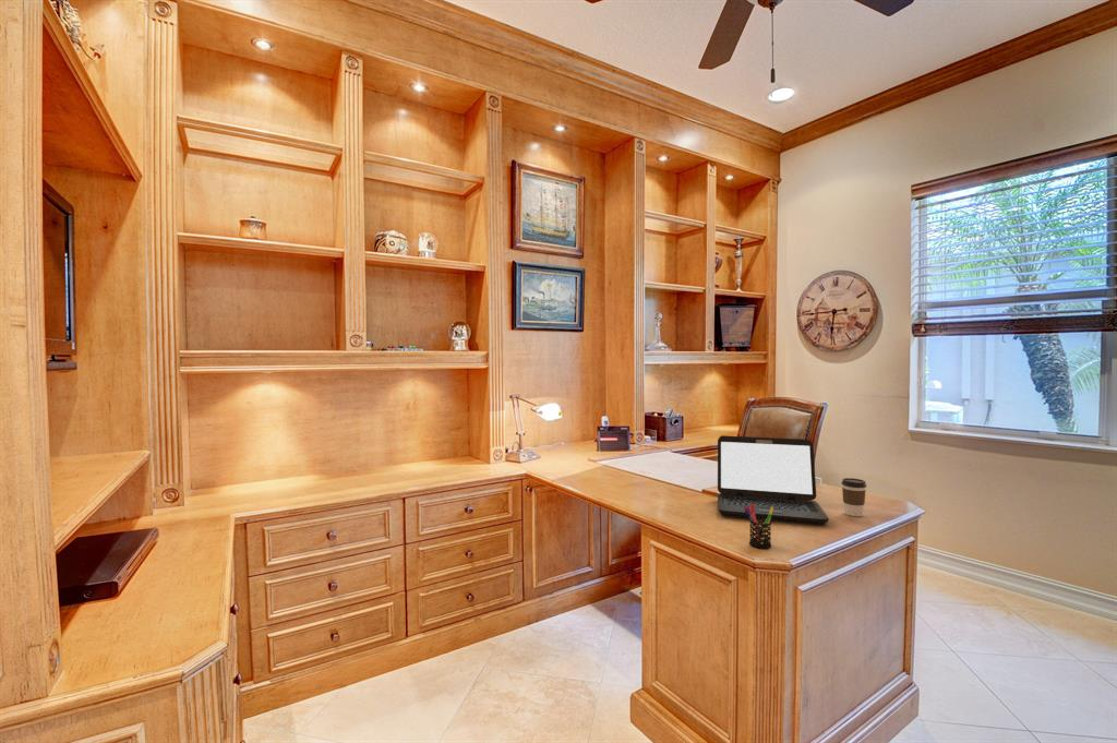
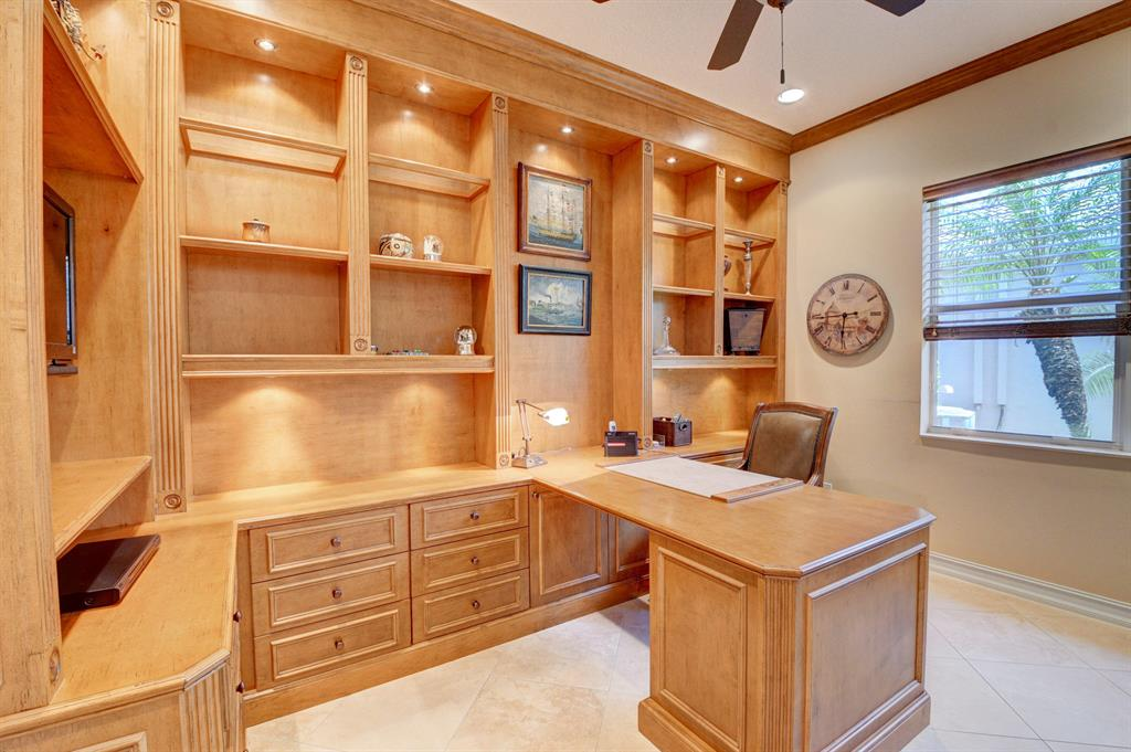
- pen holder [744,504,773,550]
- coffee cup [841,477,867,517]
- laptop [717,434,829,526]
